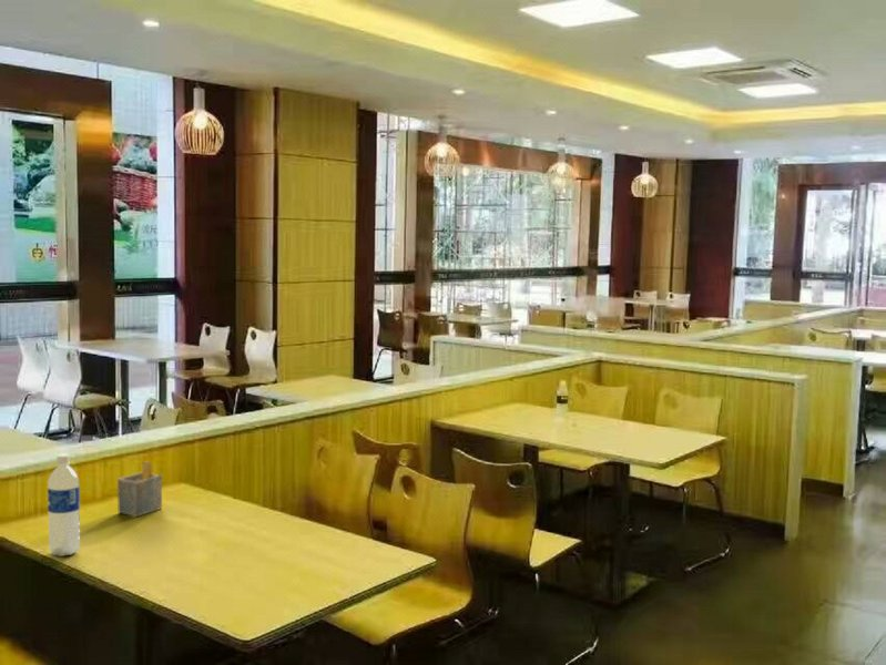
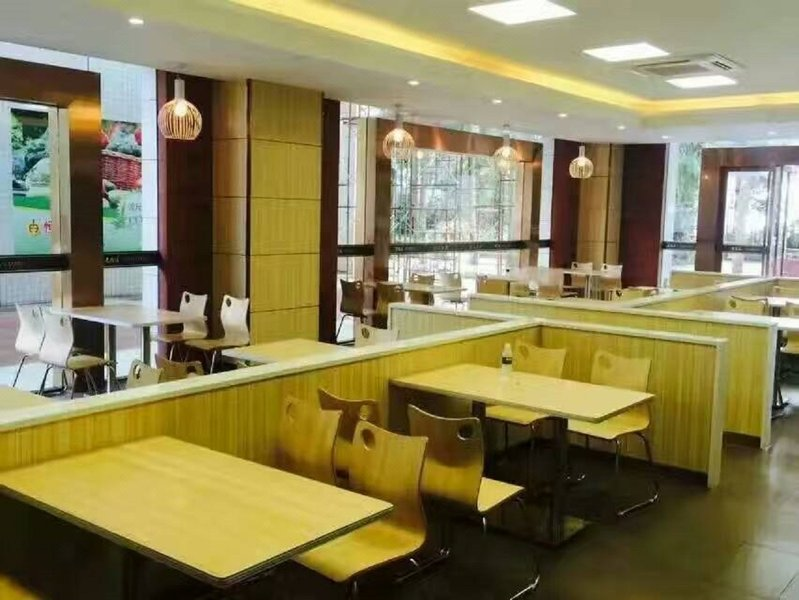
- napkin holder [116,460,163,518]
- water bottle [47,453,81,557]
